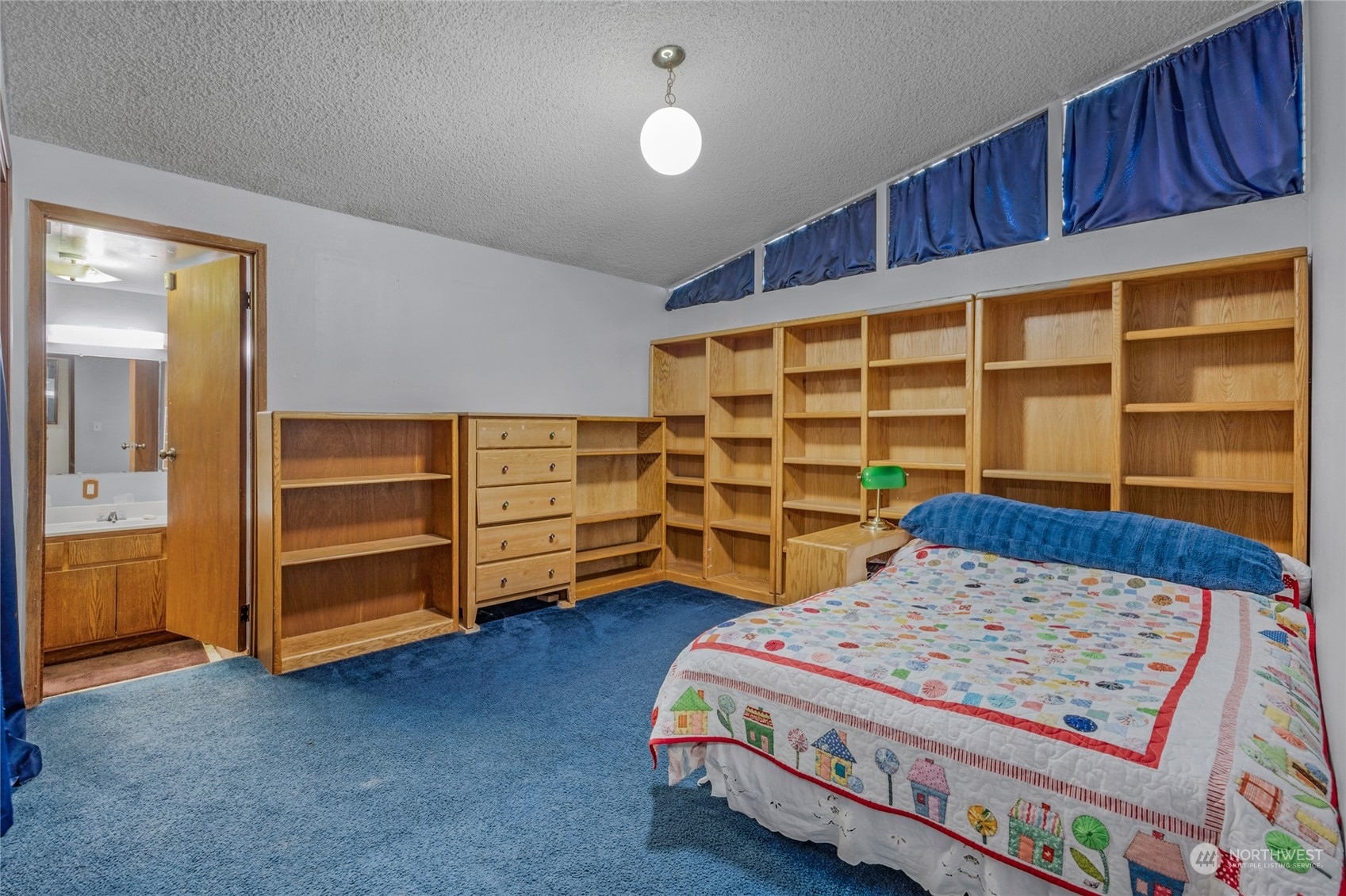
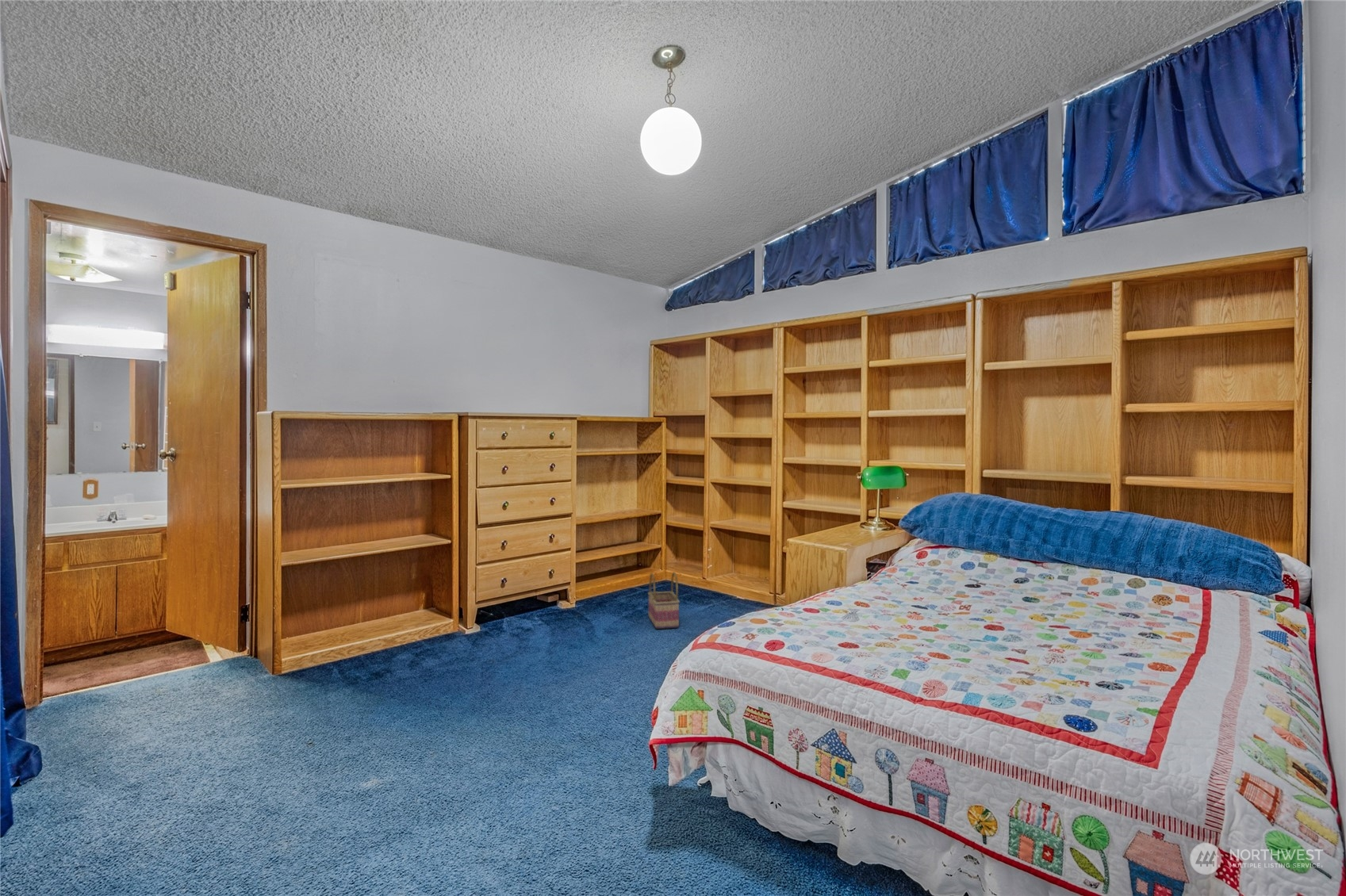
+ basket [647,571,681,630]
